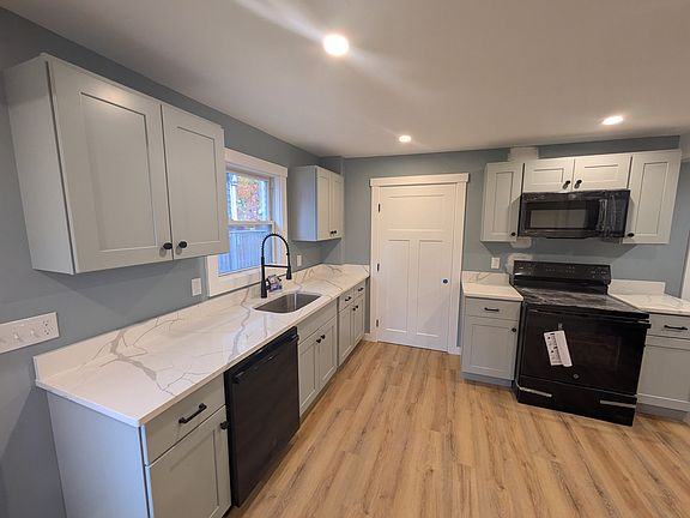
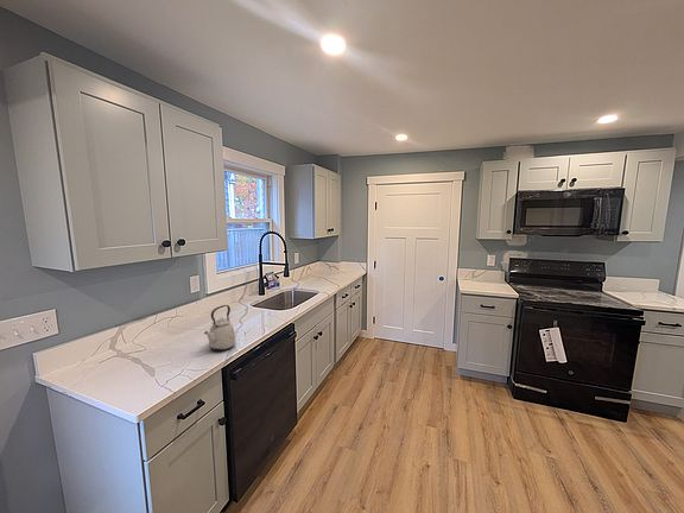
+ kettle [203,304,236,352]
